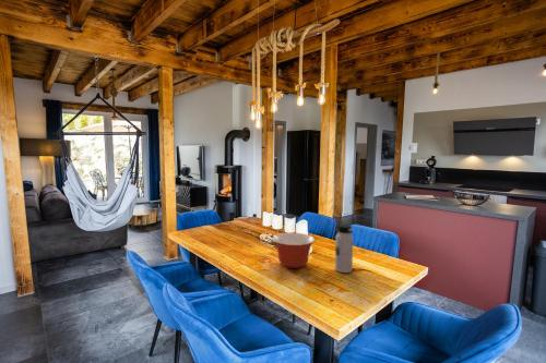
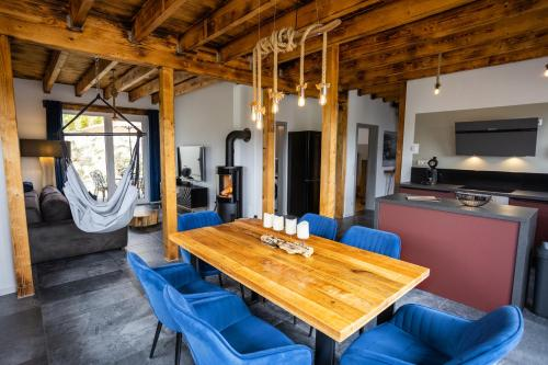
- water bottle [334,223,354,274]
- mixing bowl [272,232,316,269]
